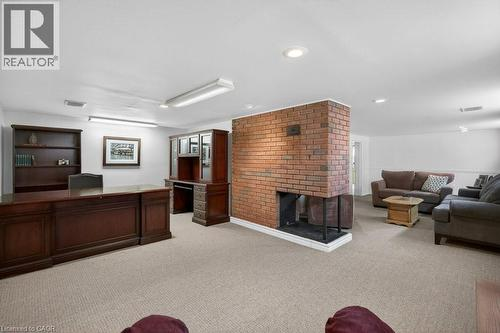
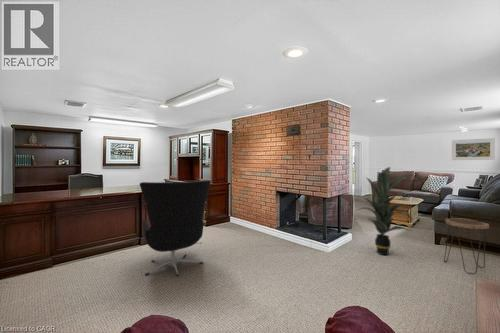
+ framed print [451,137,496,161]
+ office chair [139,179,212,277]
+ indoor plant [356,166,418,256]
+ side table [443,217,490,275]
